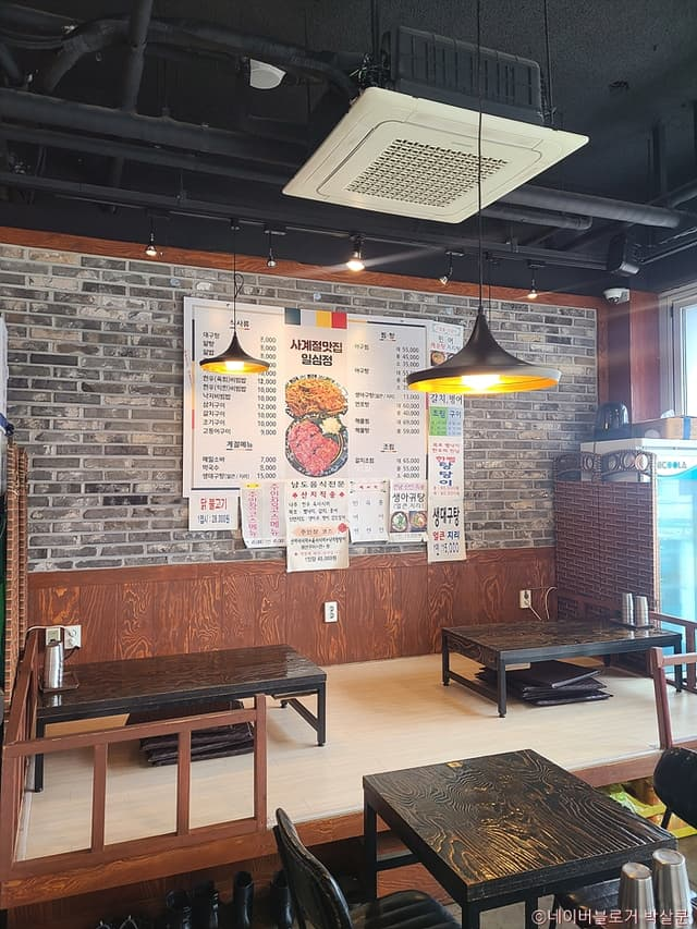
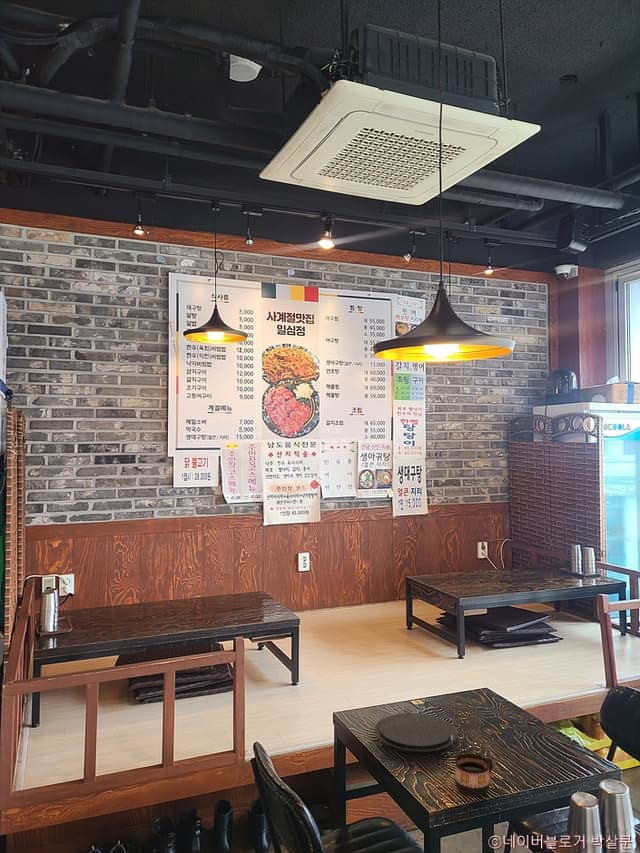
+ cup [454,752,493,797]
+ plate [374,712,458,753]
